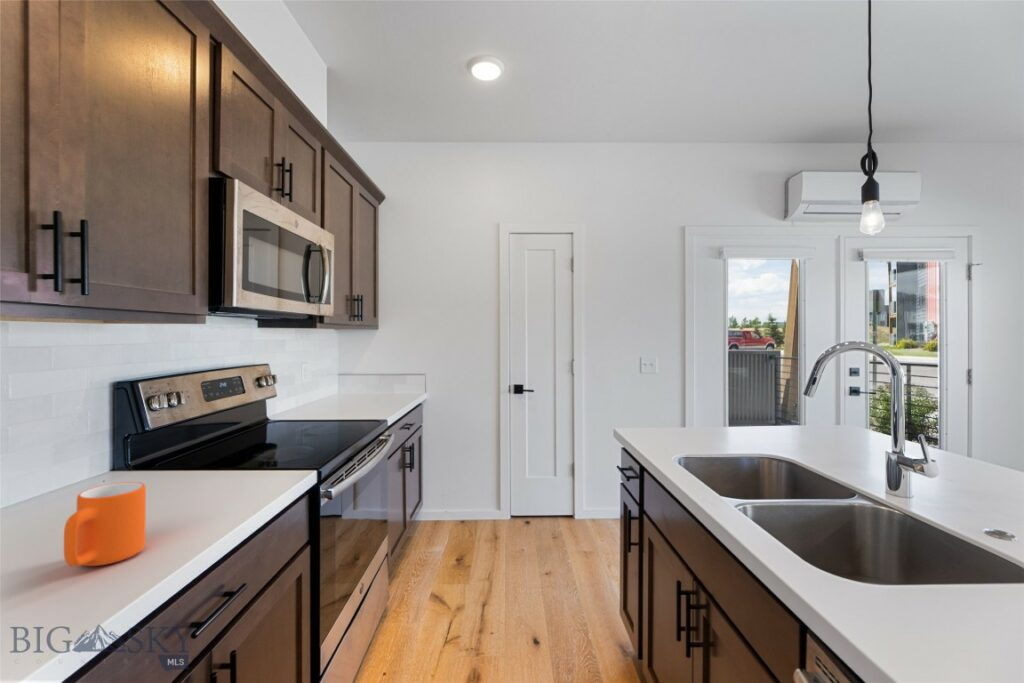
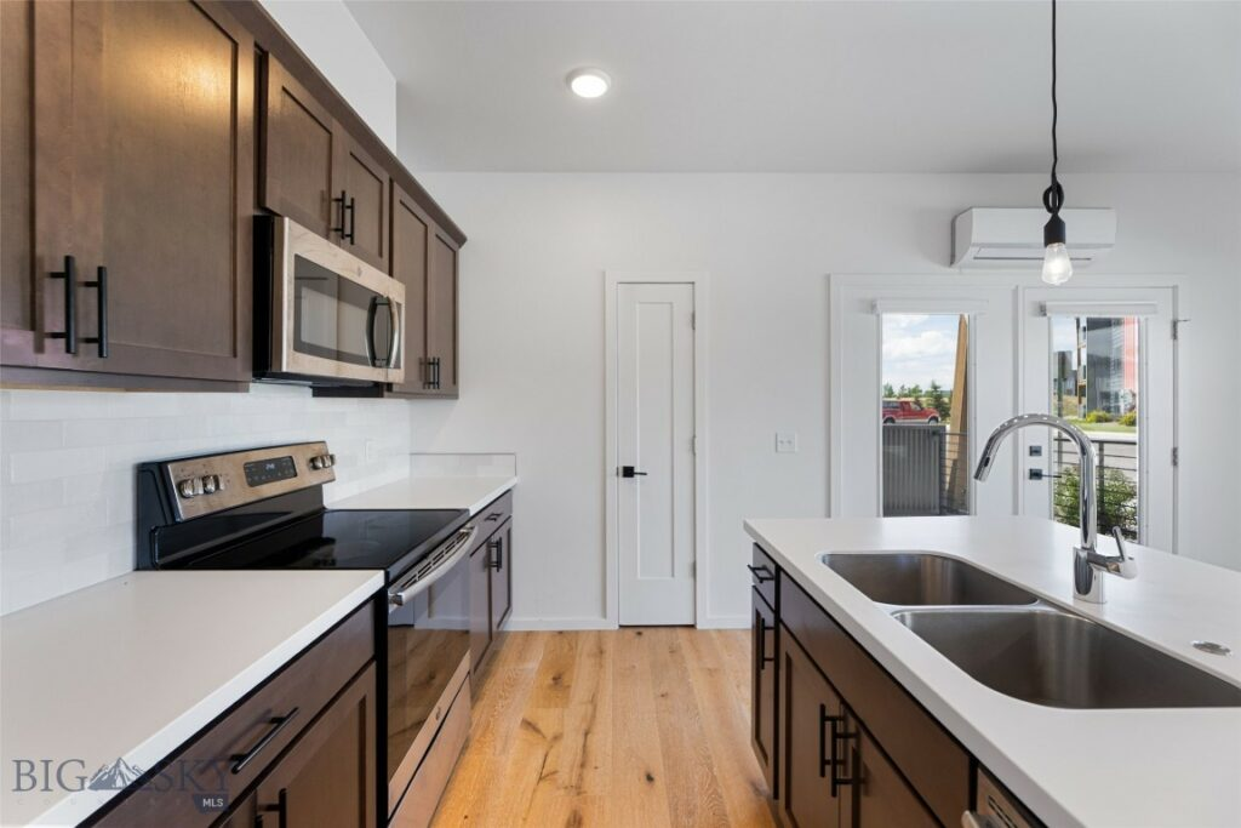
- mug [63,481,147,567]
